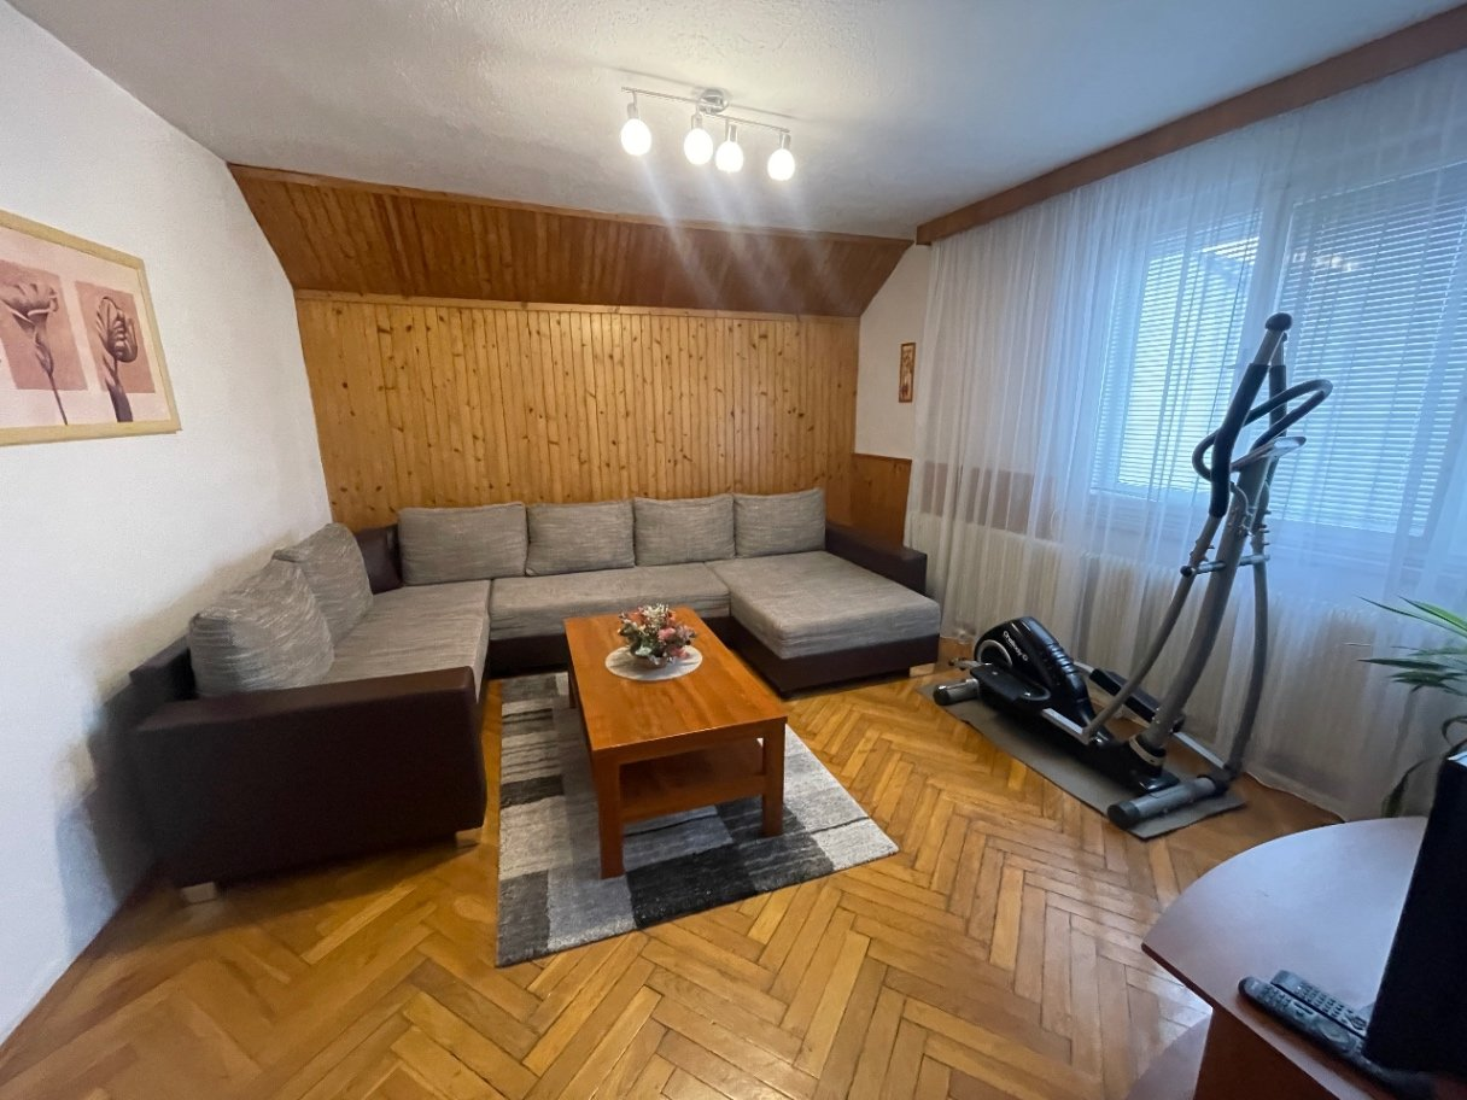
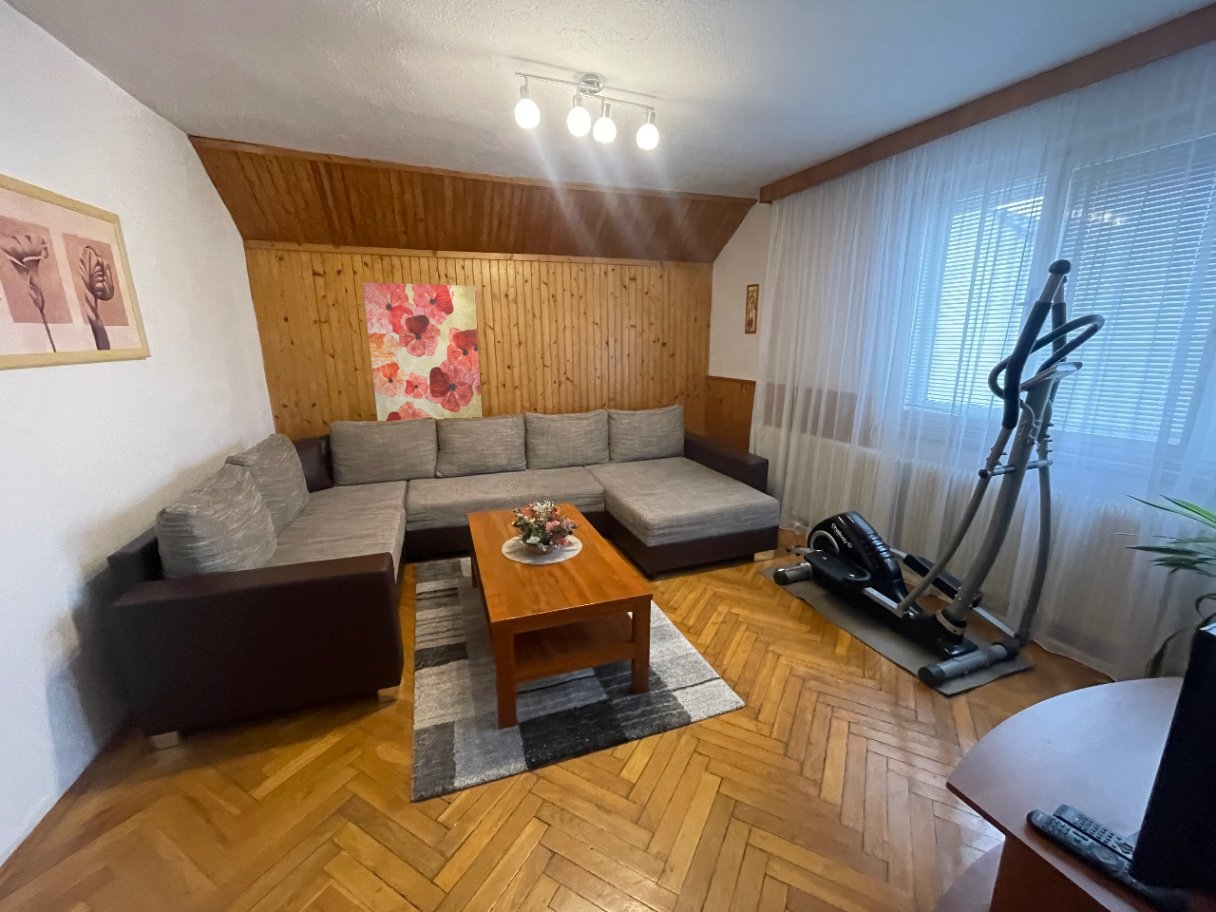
+ wall art [362,281,483,422]
